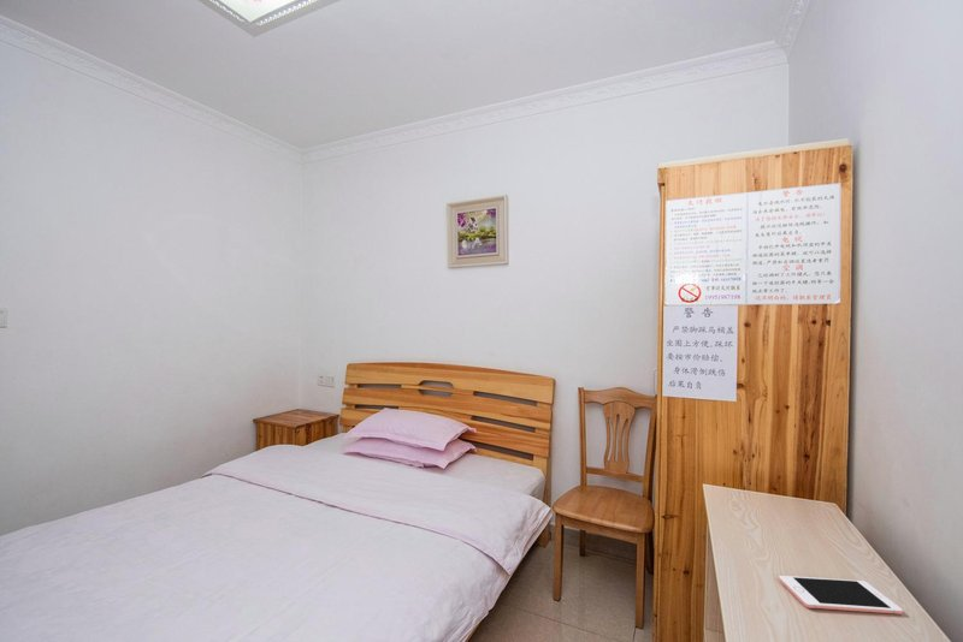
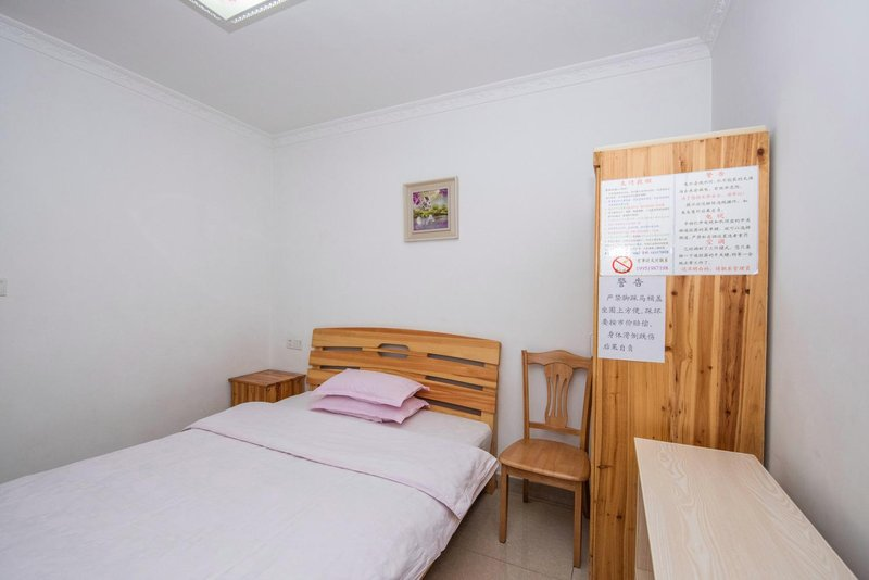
- cell phone [778,575,904,616]
